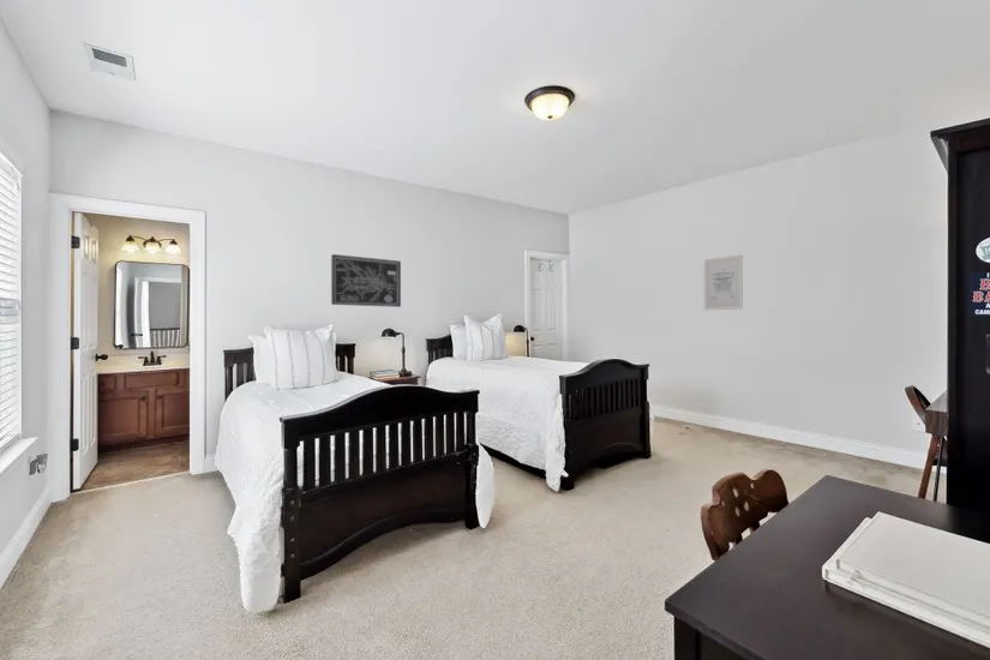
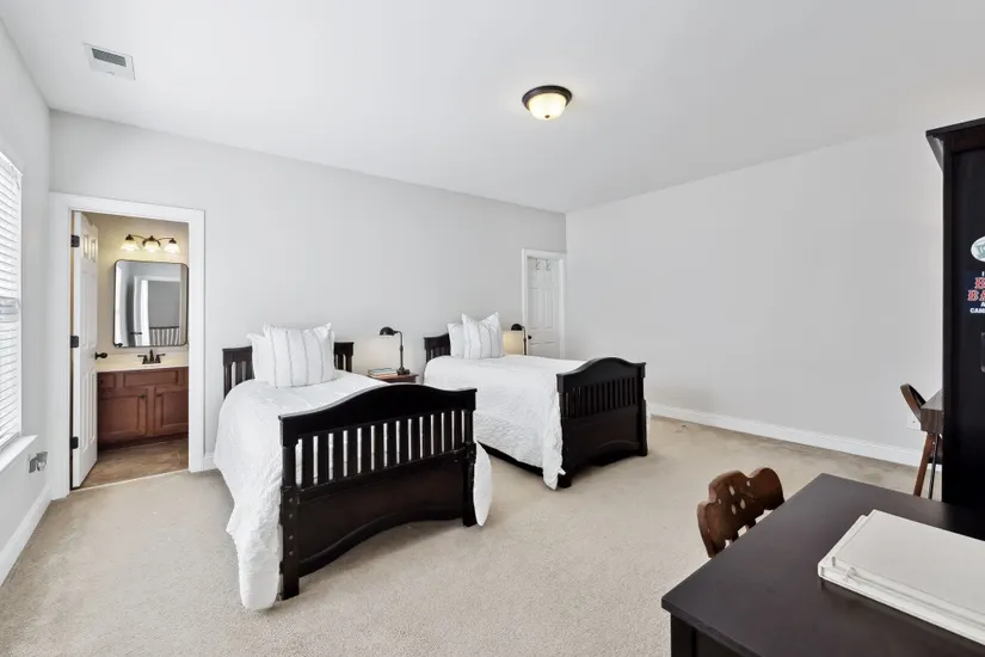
- wall art [703,253,744,312]
- wall art [330,253,402,308]
